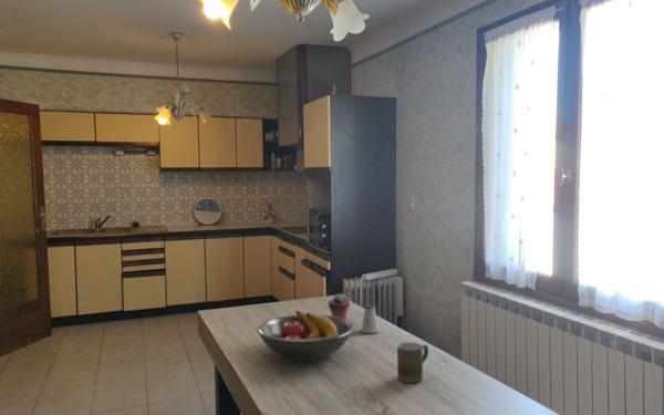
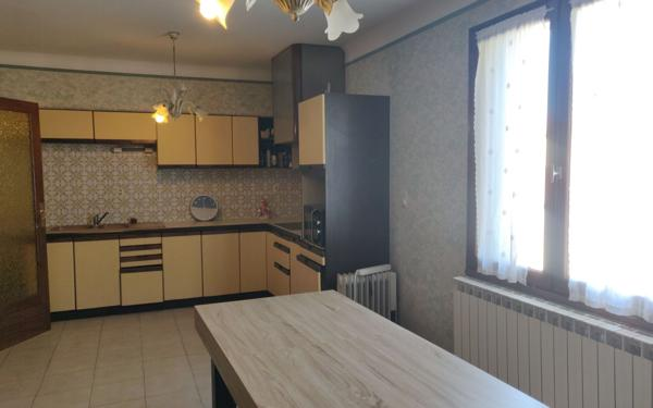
- saltshaker [360,304,381,334]
- mug [396,341,429,383]
- fruit bowl [257,310,354,362]
- potted succulent [328,292,351,320]
